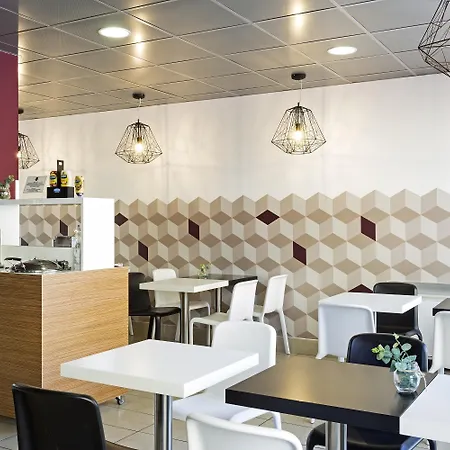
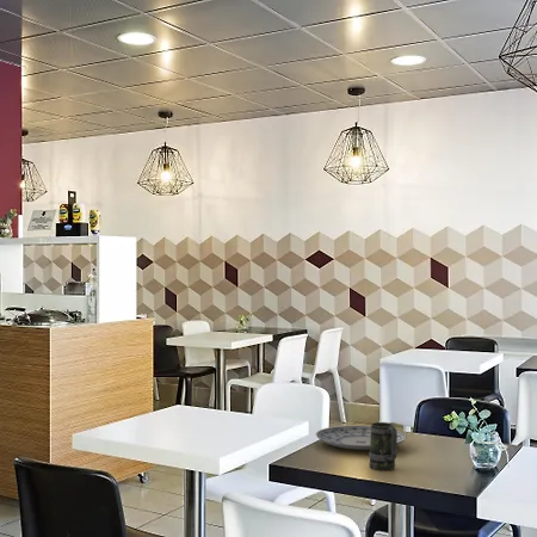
+ mug [368,421,399,471]
+ plate [315,425,408,451]
